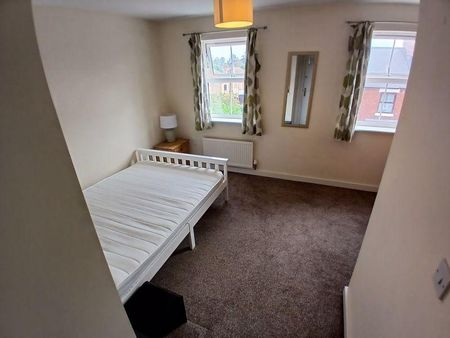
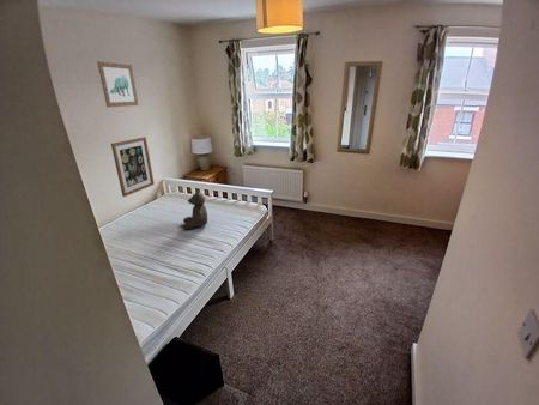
+ wall art [96,60,139,108]
+ teddy bear [181,187,208,231]
+ wall art [110,135,156,198]
